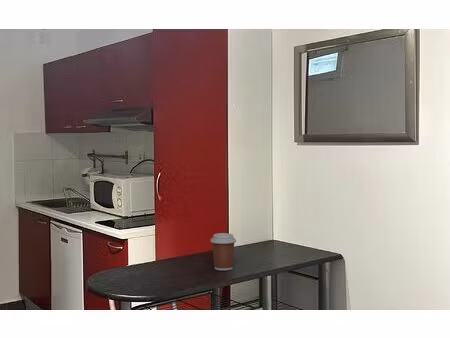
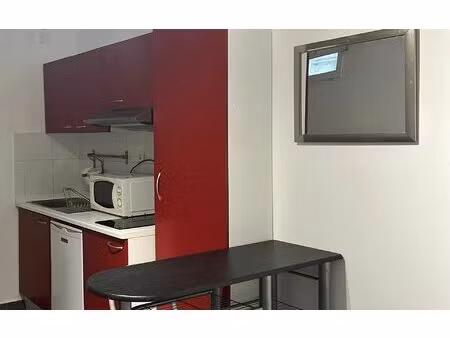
- coffee cup [210,232,237,271]
